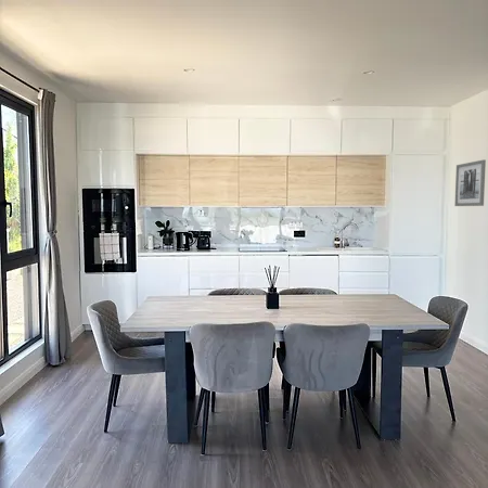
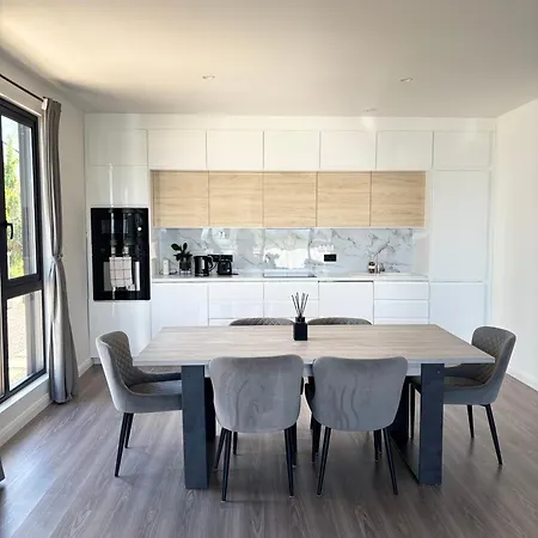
- wall art [453,158,487,207]
